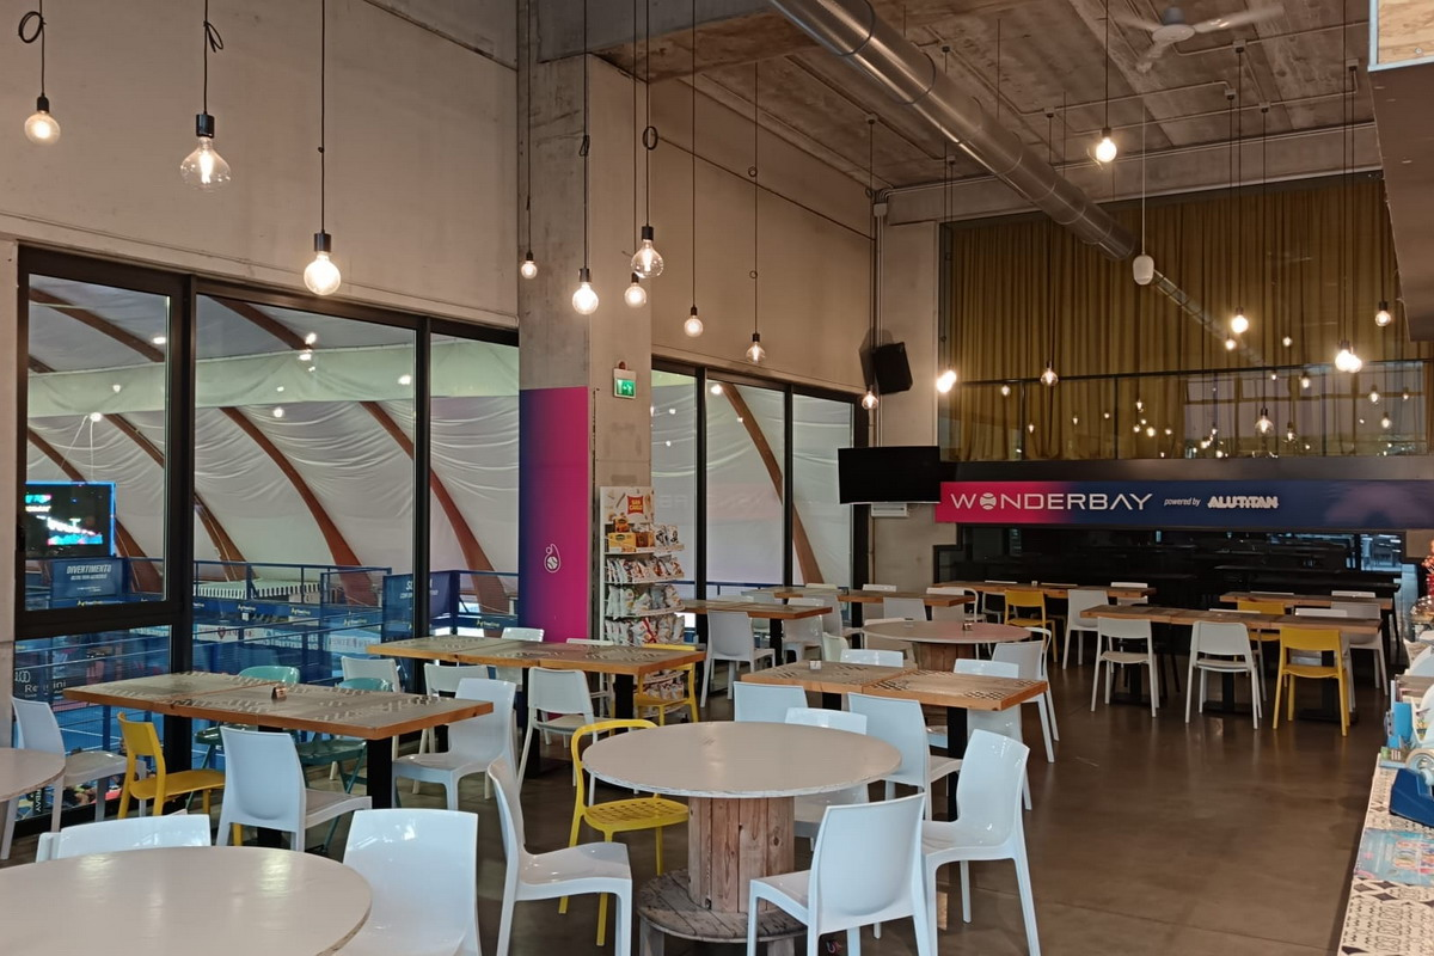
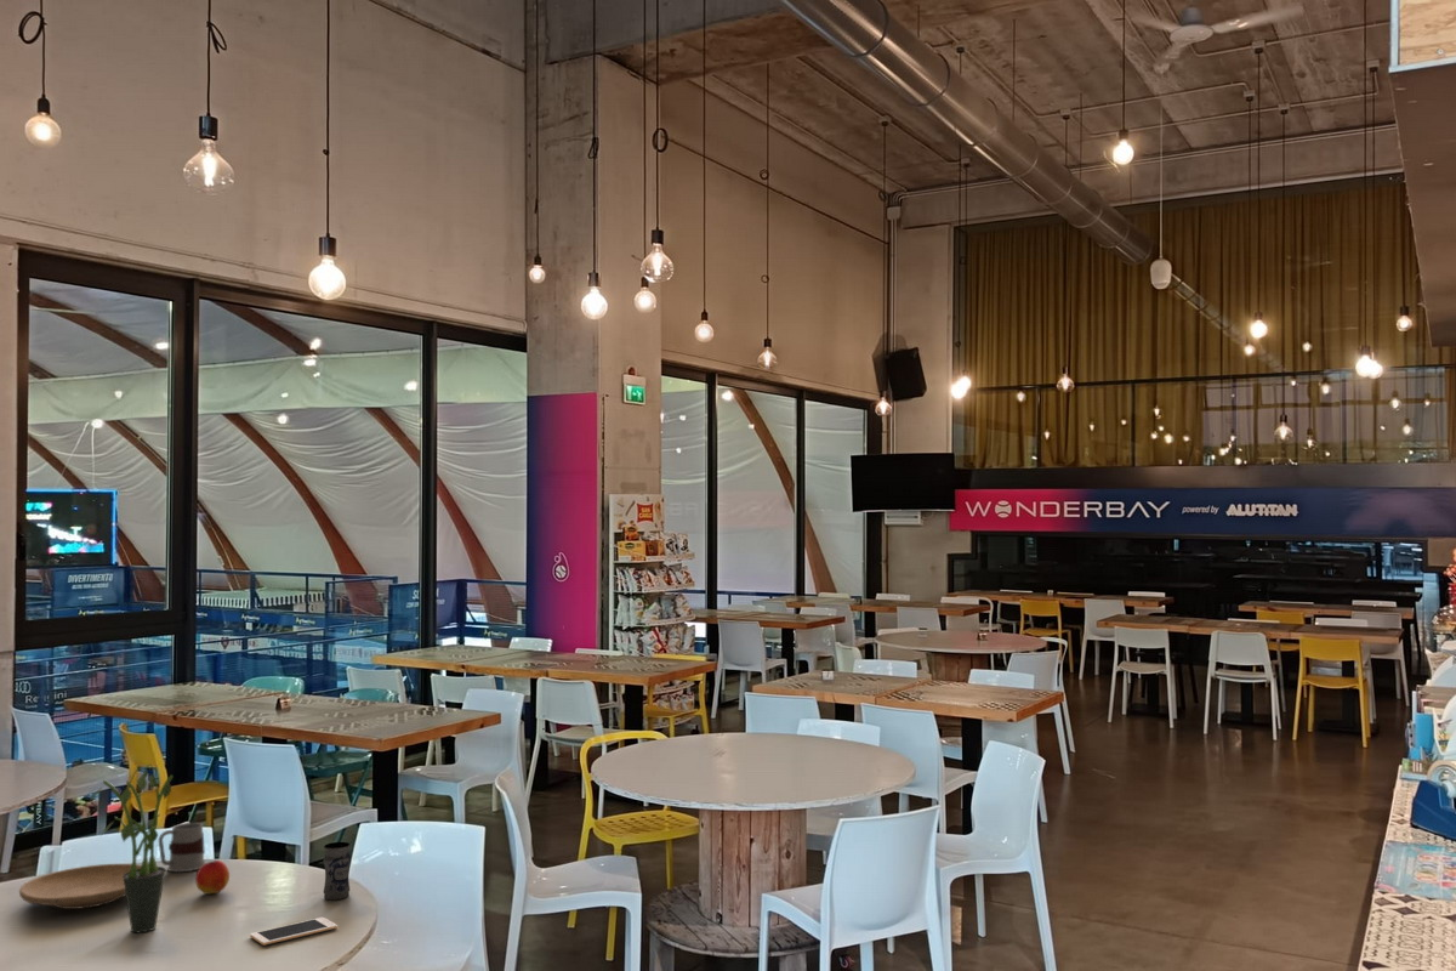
+ potted plant [89,762,174,933]
+ plate [18,863,142,910]
+ cell phone [249,916,339,947]
+ mug [158,822,206,873]
+ jar [323,841,352,901]
+ peach [194,859,231,896]
